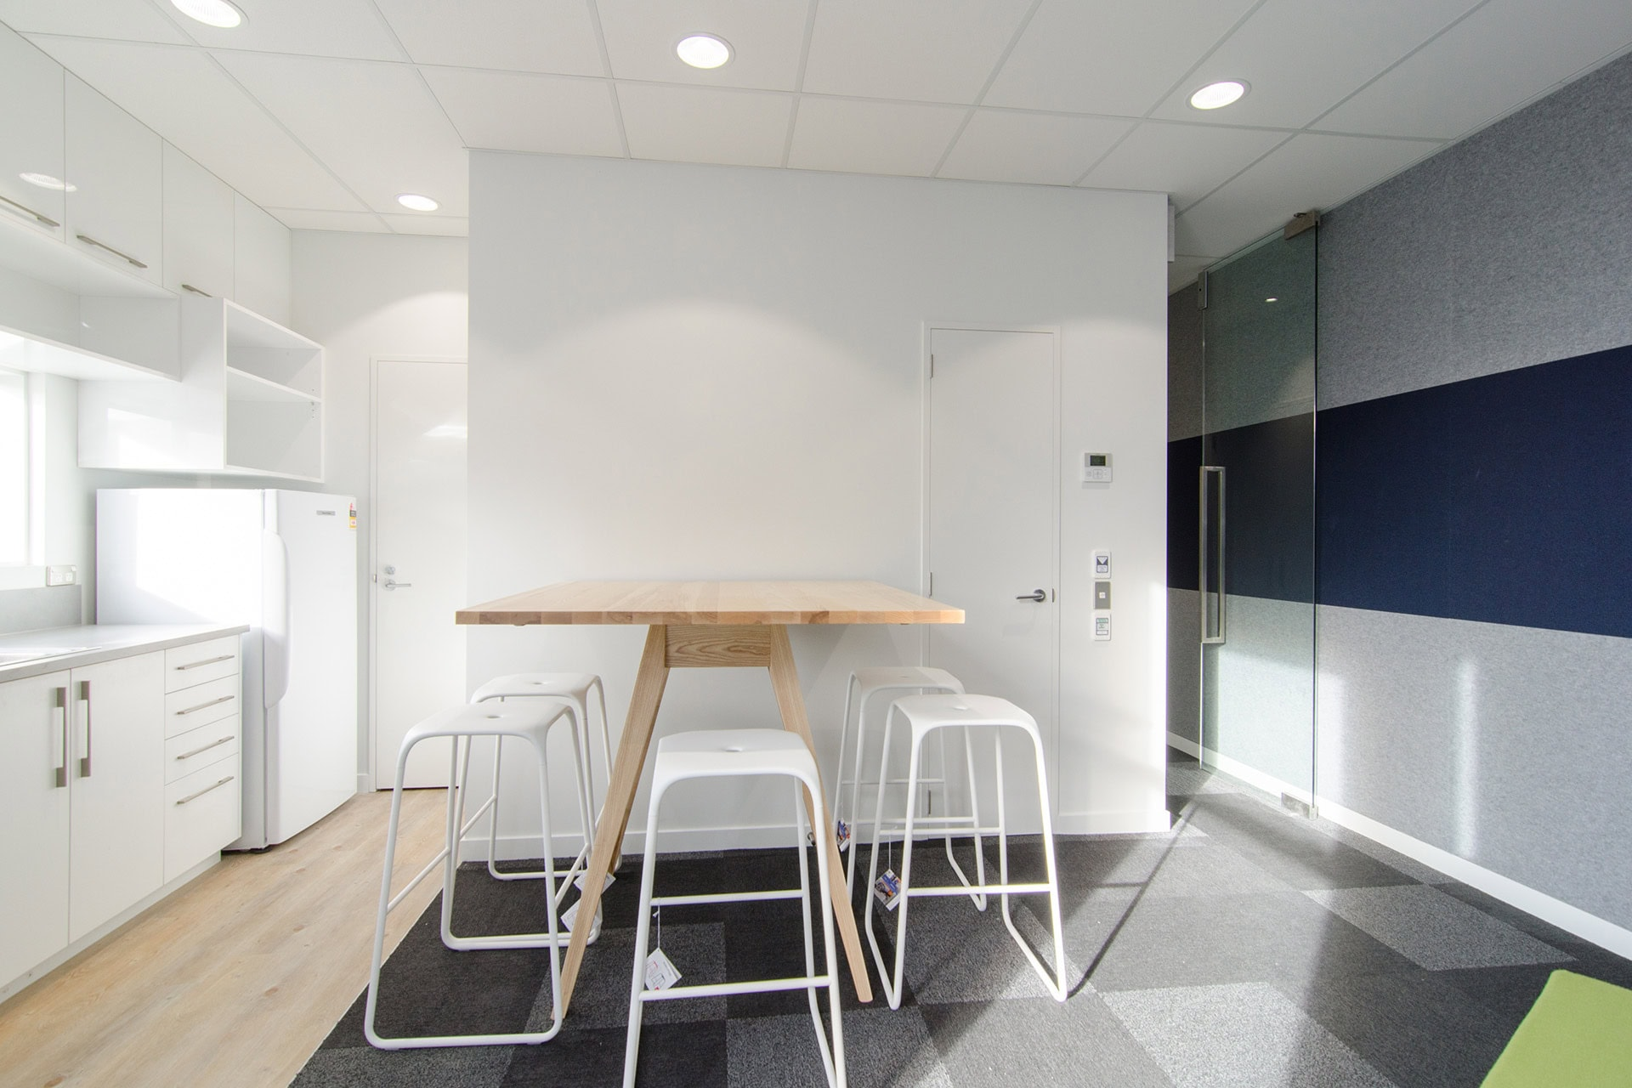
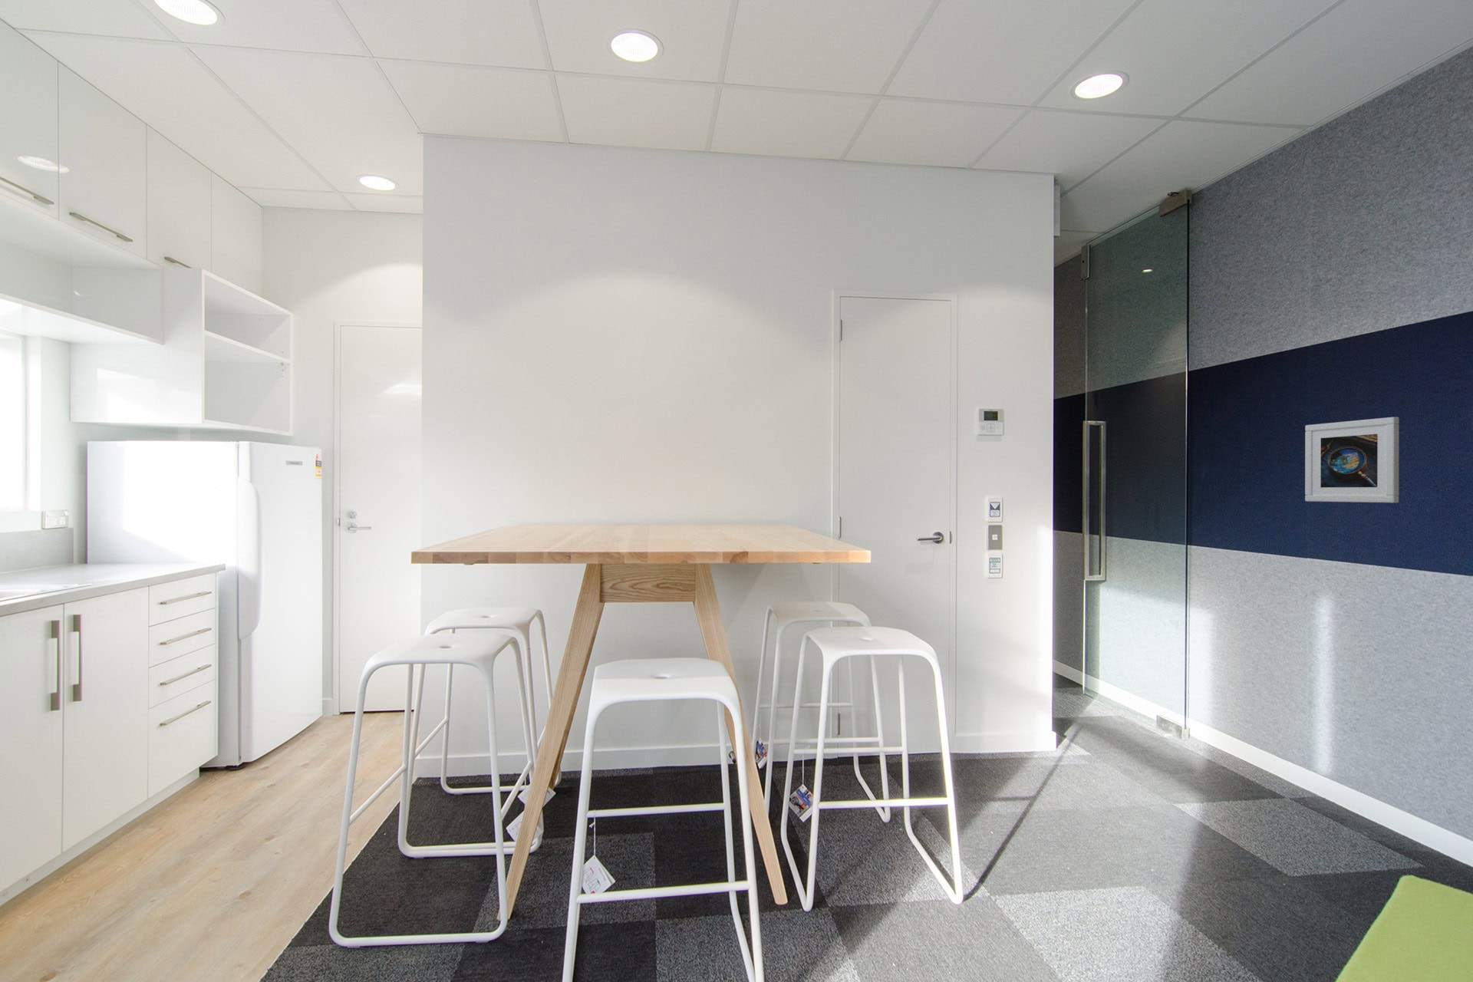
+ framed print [1304,416,1400,503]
